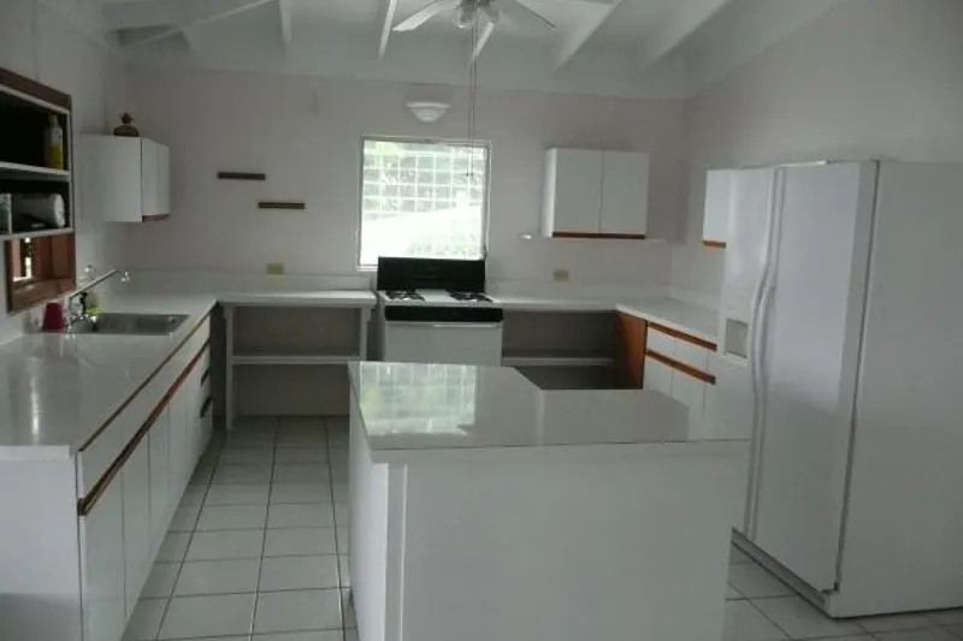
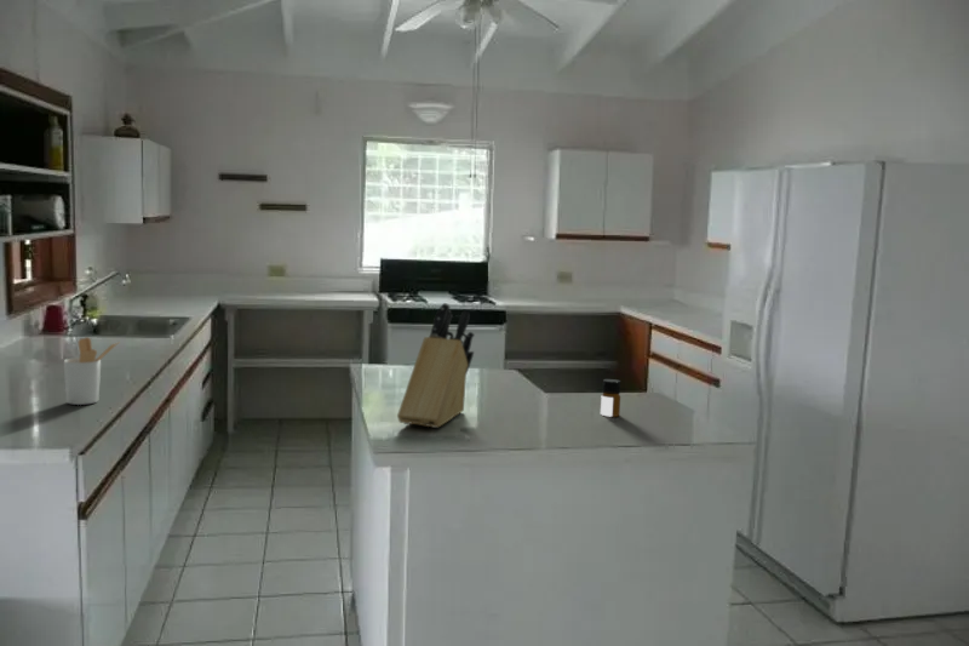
+ knife block [396,302,476,429]
+ utensil holder [63,336,120,406]
+ bottle [600,378,621,418]
